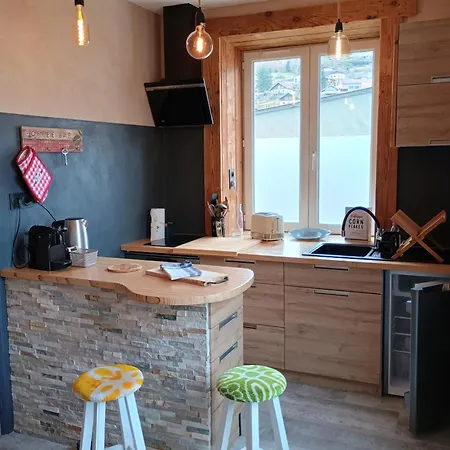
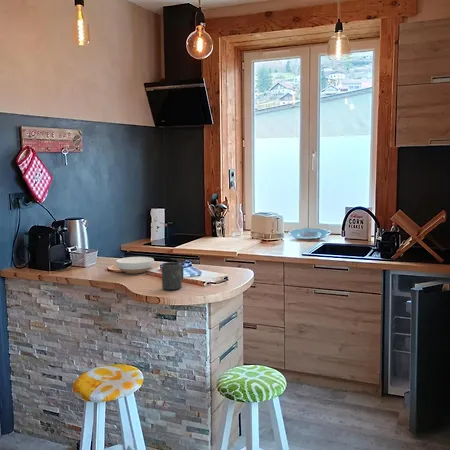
+ bowl [115,256,155,275]
+ mug [161,261,185,291]
